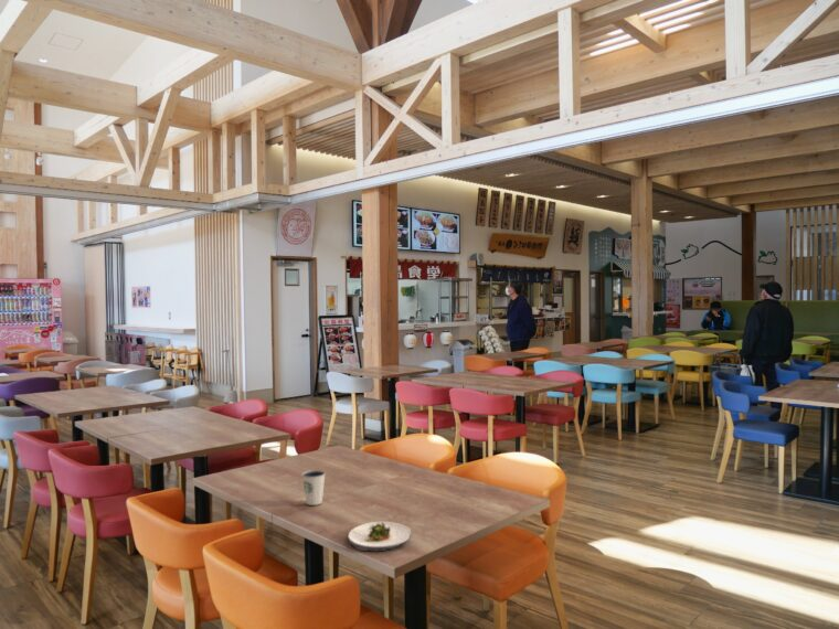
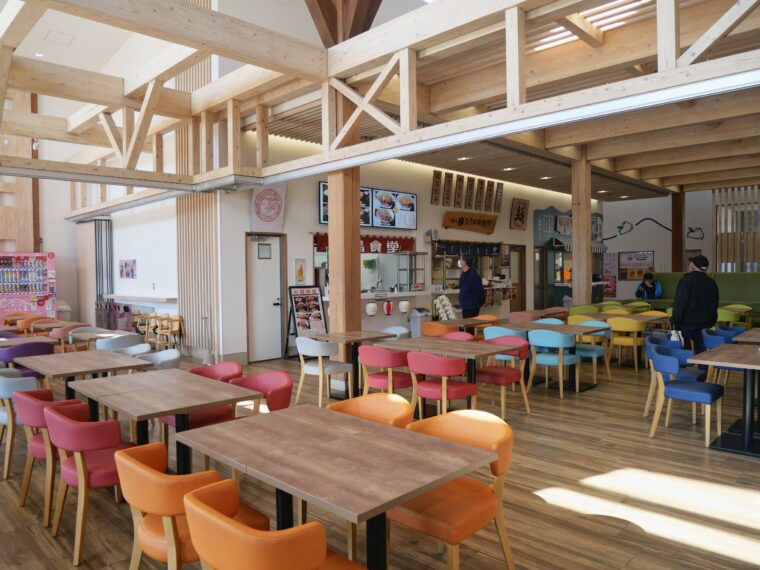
- dixie cup [300,469,327,507]
- salad plate [347,521,412,553]
